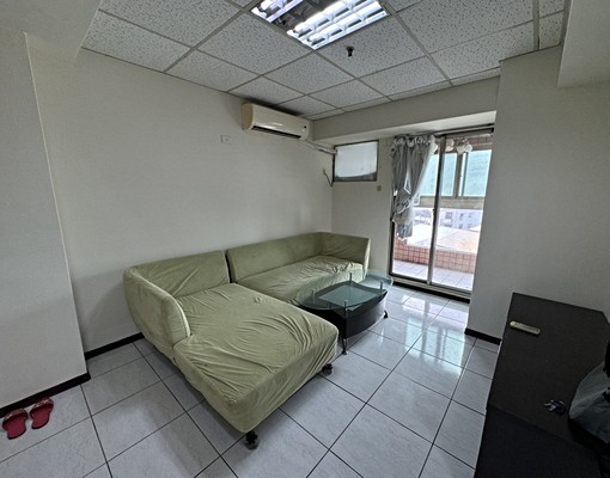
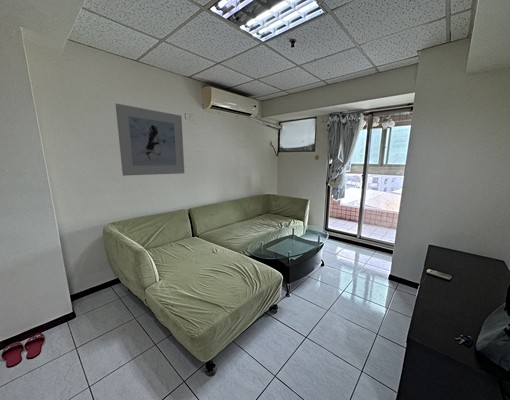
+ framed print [115,103,185,177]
